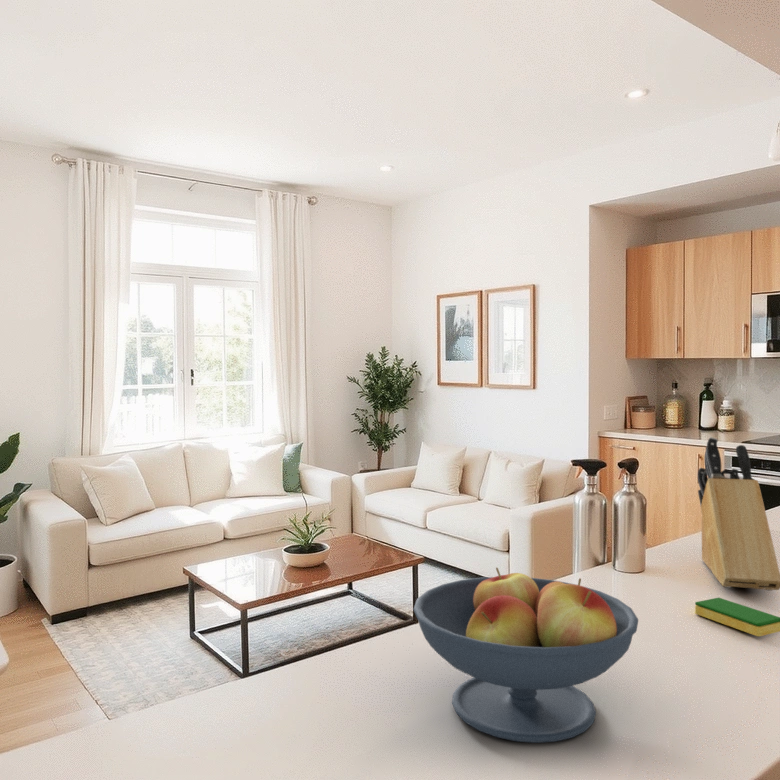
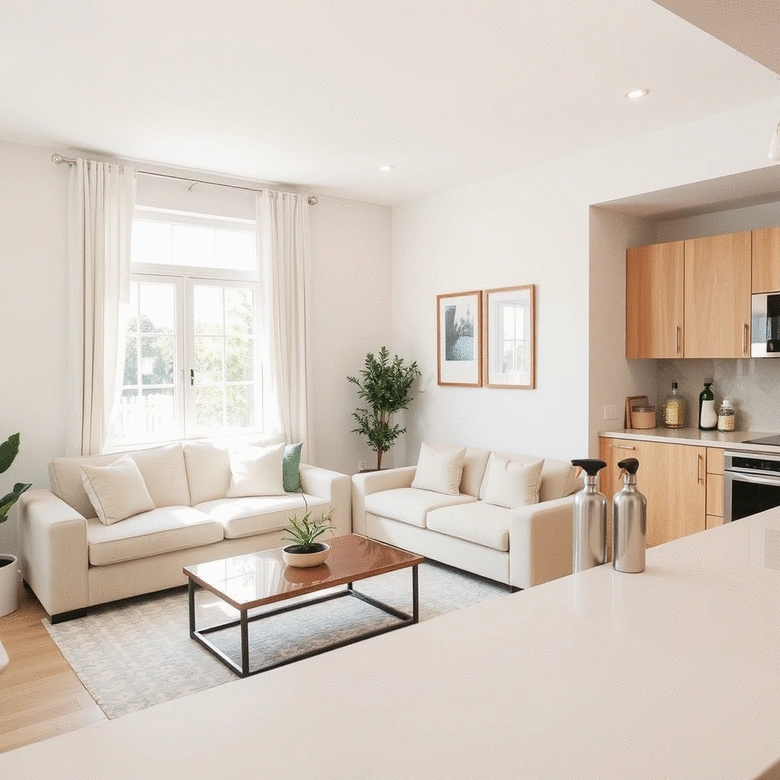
- fruit bowl [413,567,639,744]
- knife block [697,436,780,592]
- dish sponge [694,597,780,638]
